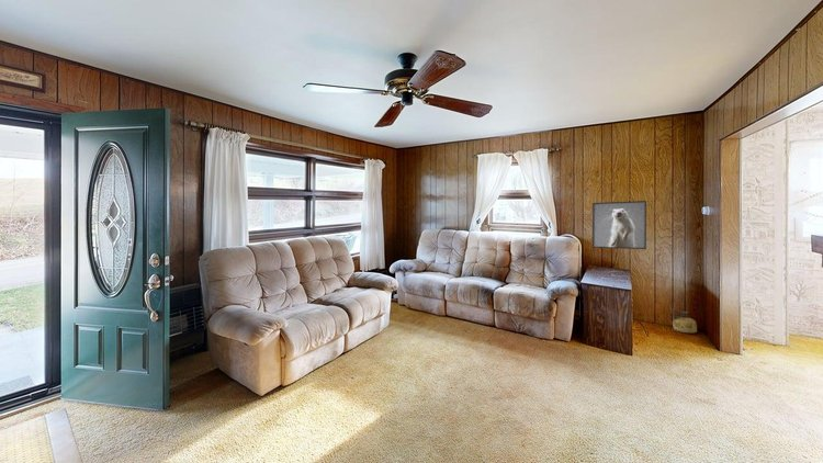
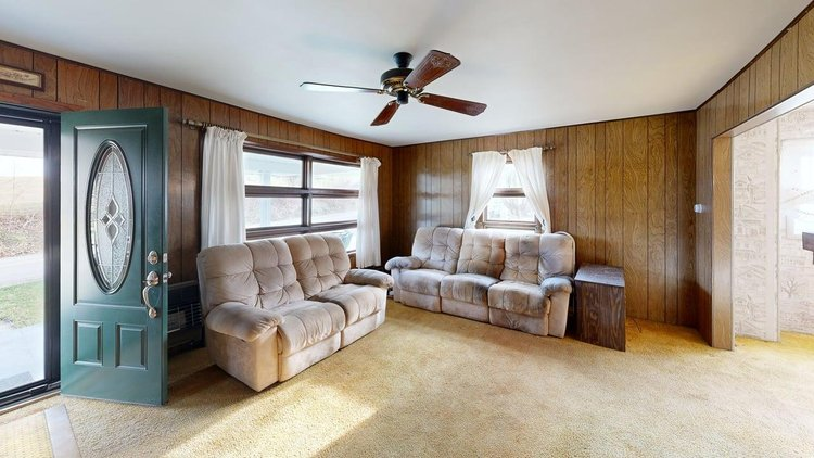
- ceramic jug [672,307,698,334]
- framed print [591,200,647,250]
